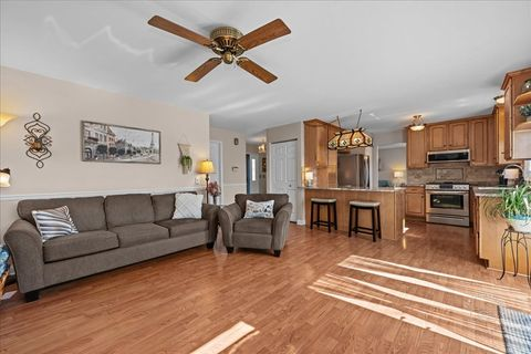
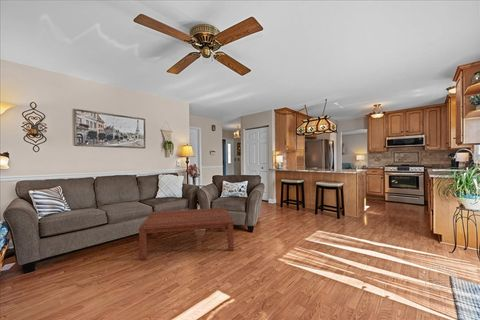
+ coffee table [138,207,234,261]
